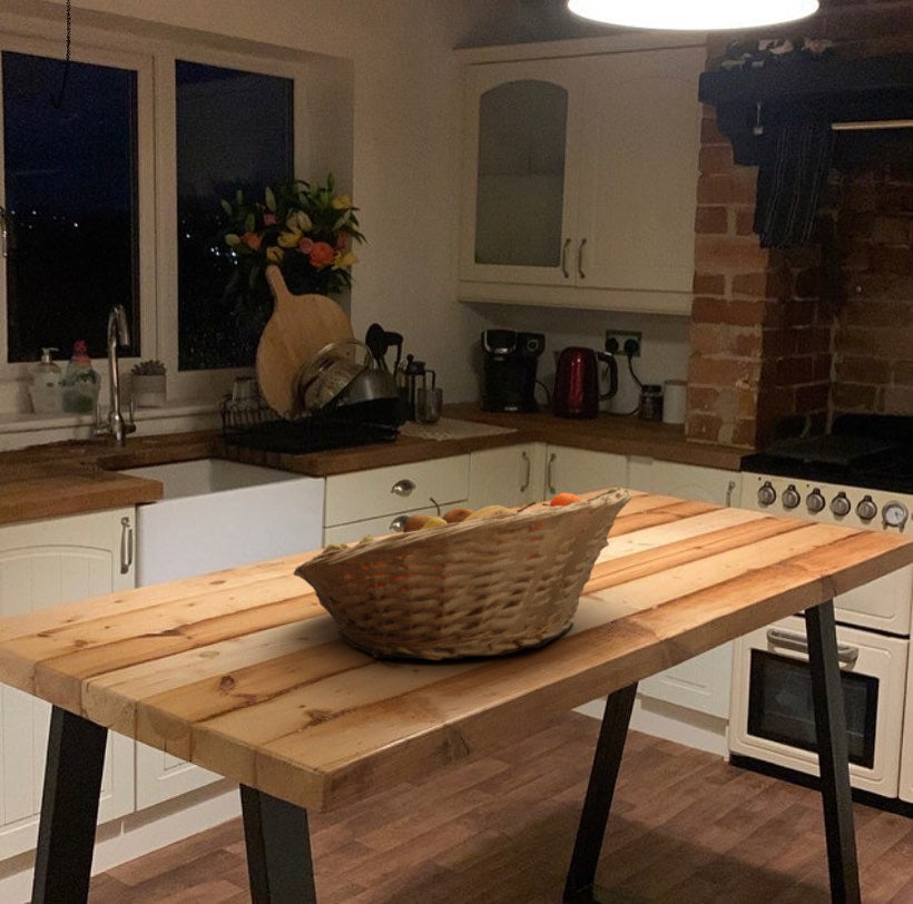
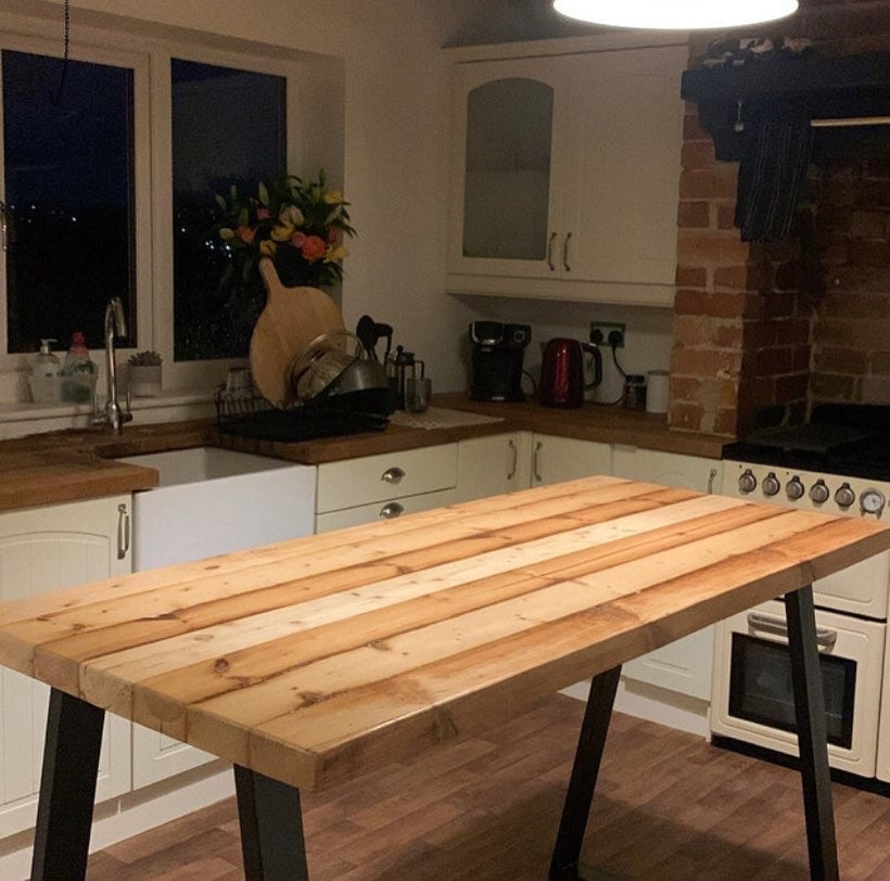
- fruit basket [293,487,632,661]
